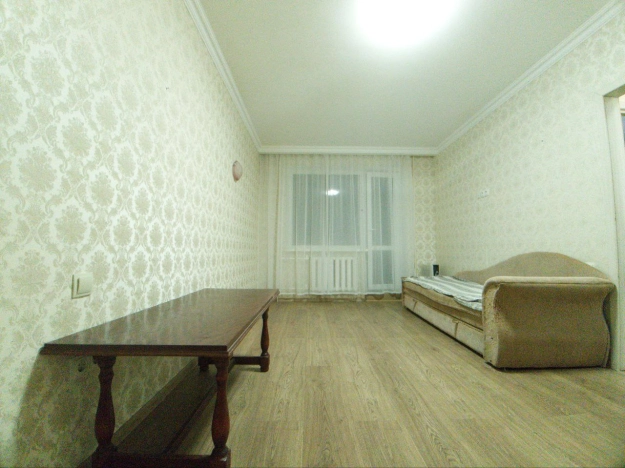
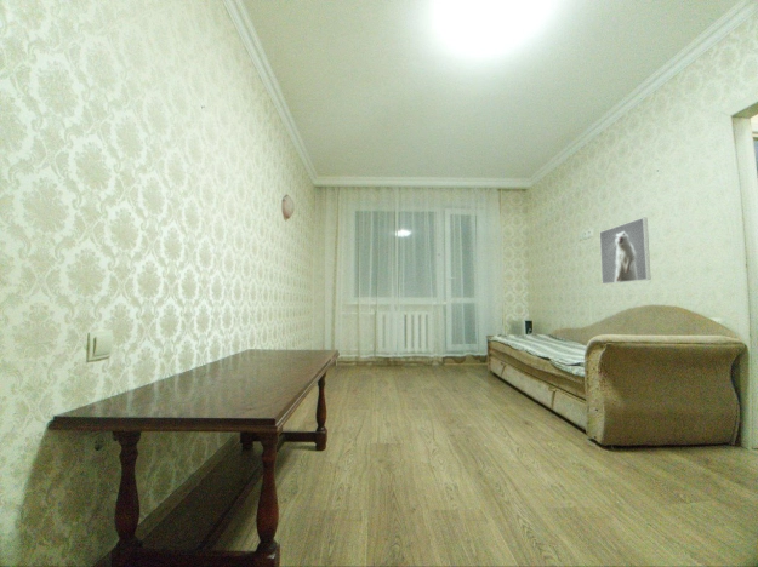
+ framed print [599,217,652,285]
